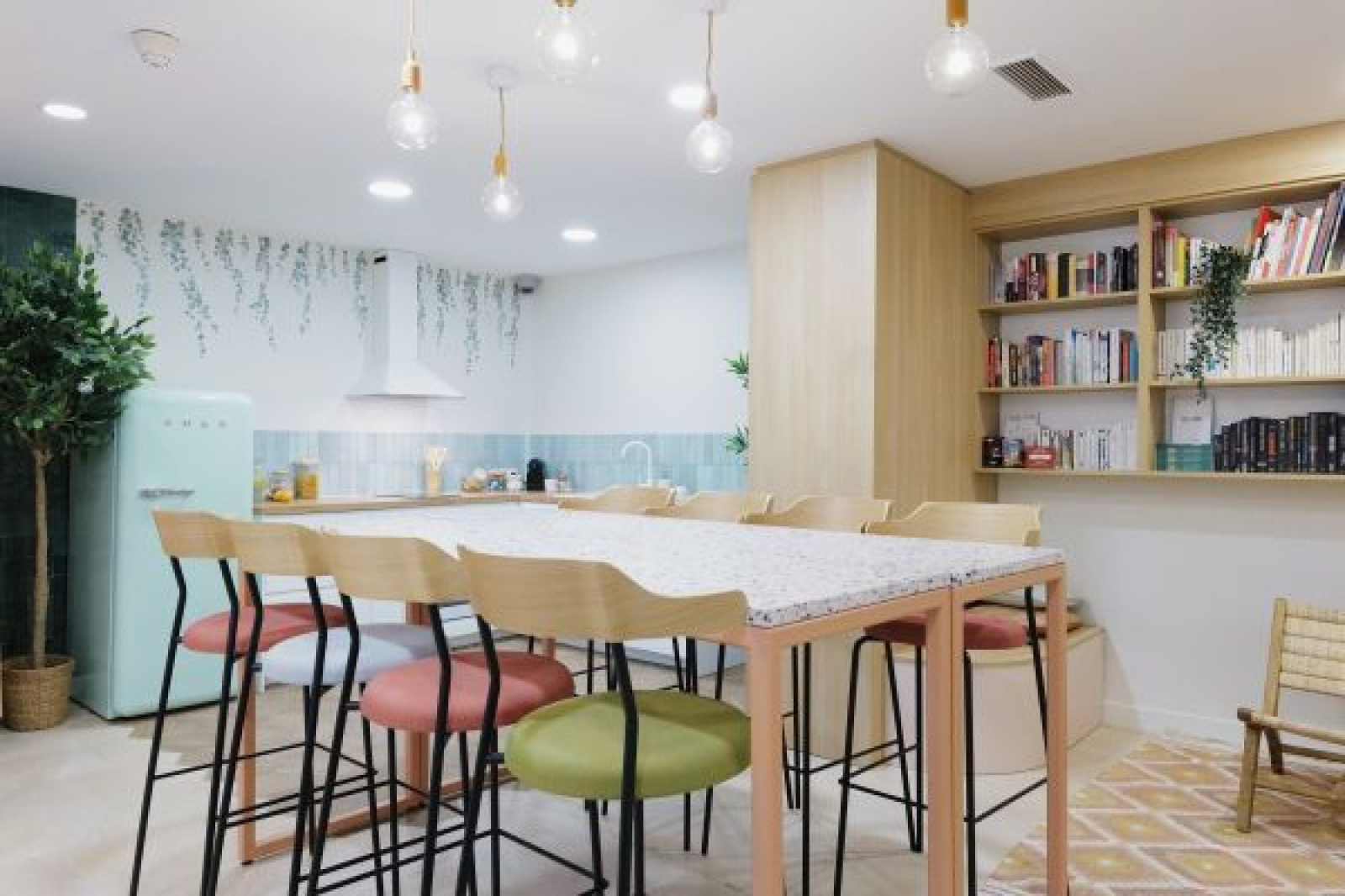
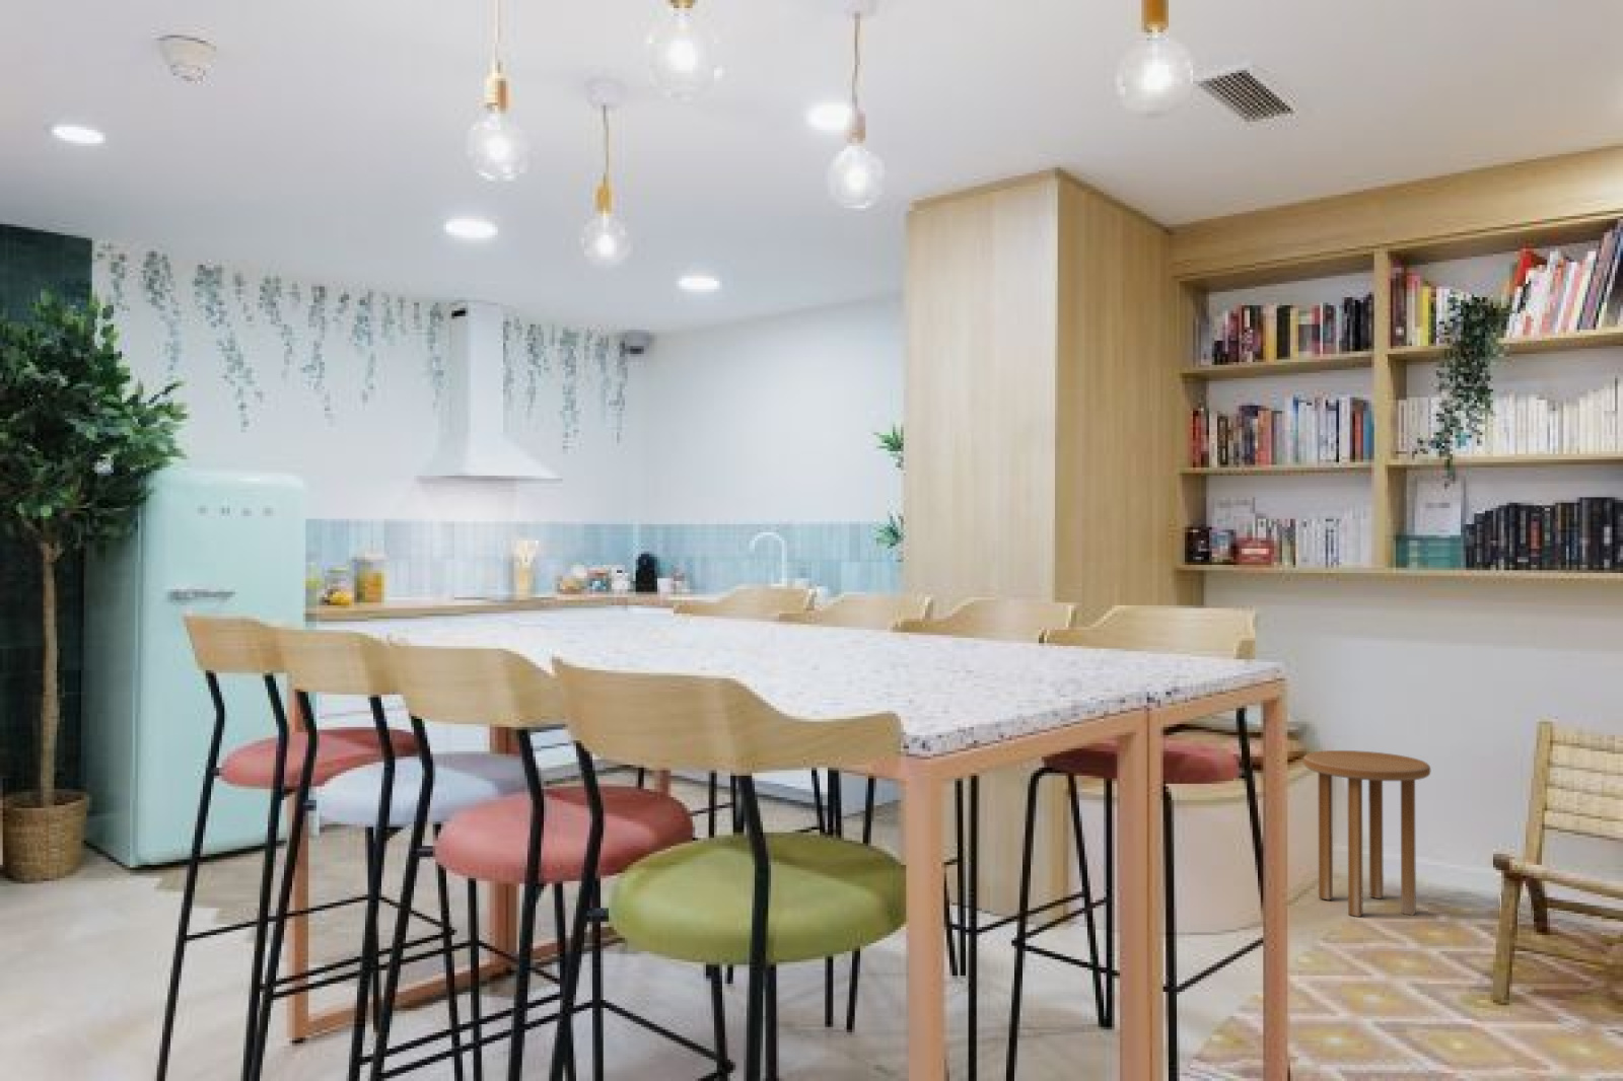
+ side table [1302,749,1431,918]
